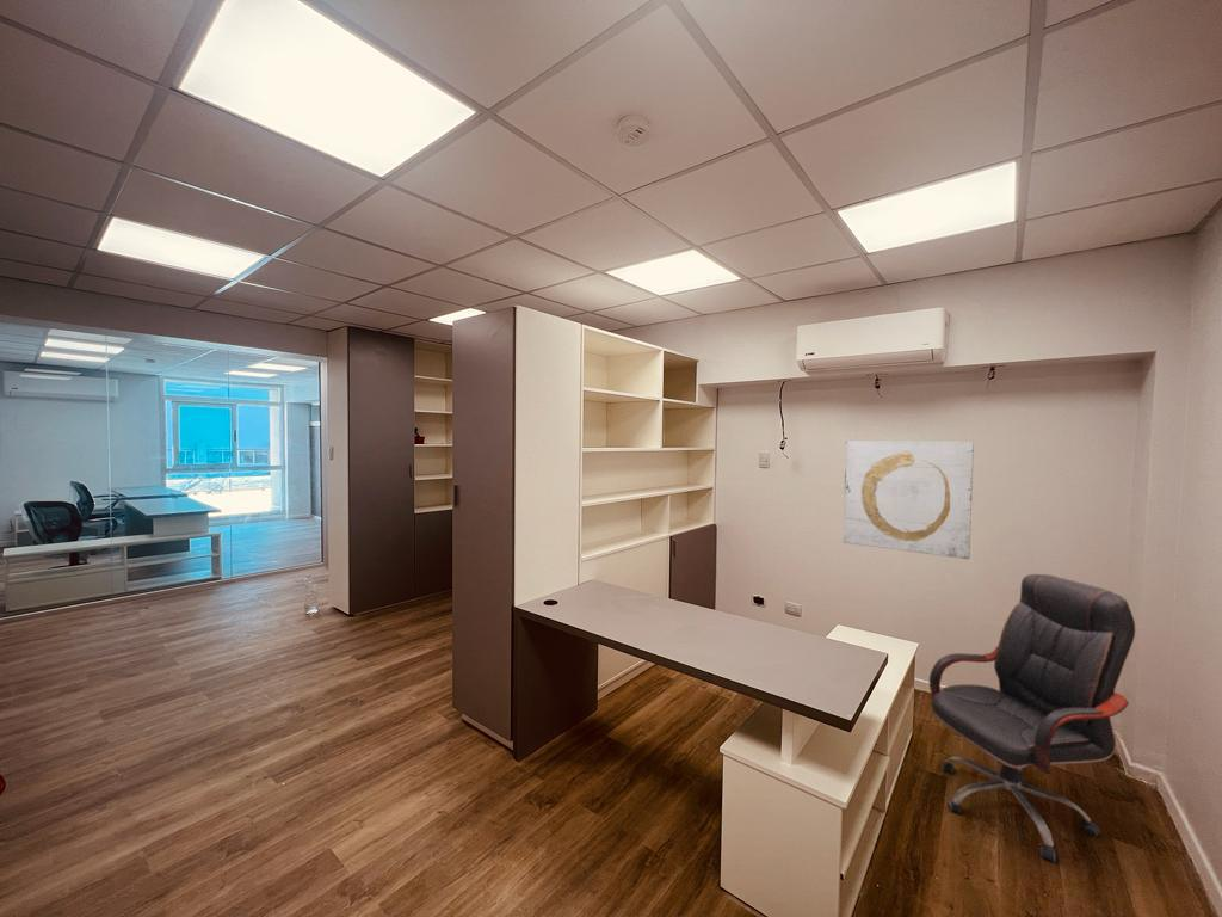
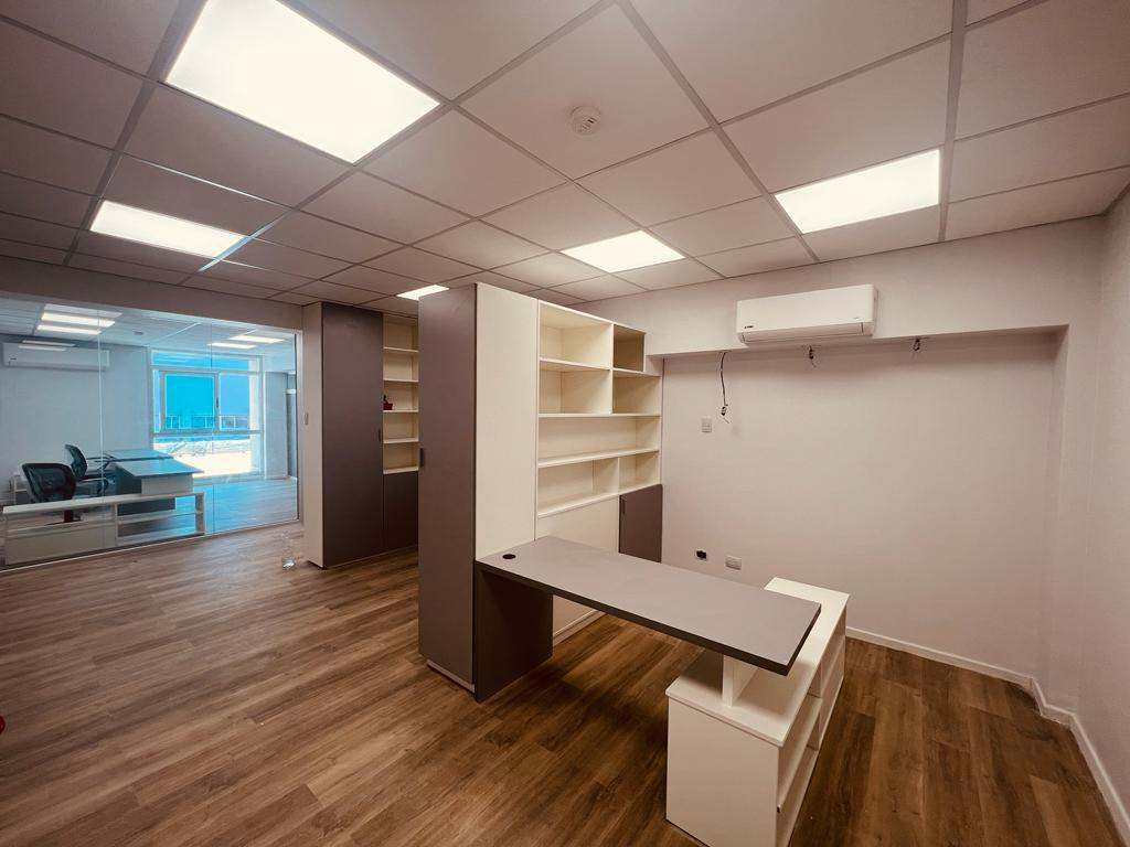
- office chair [928,573,1136,864]
- wall art [843,439,975,560]
